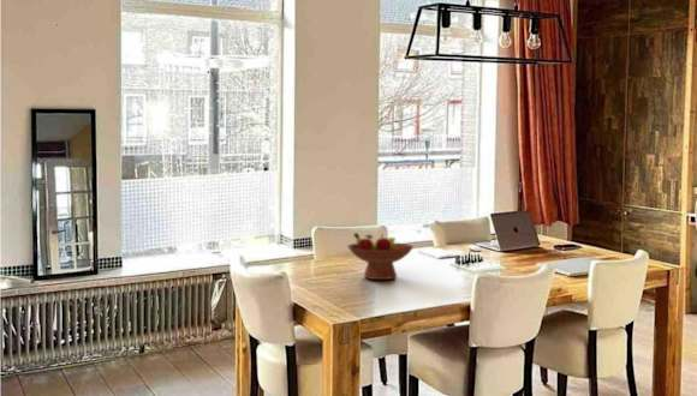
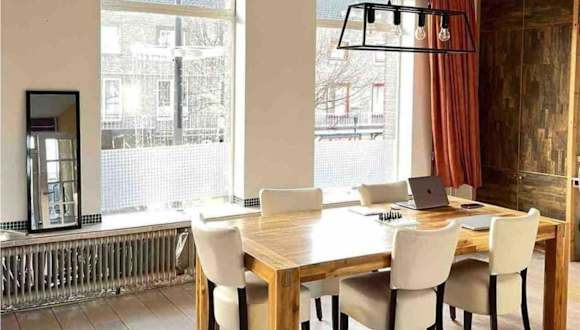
- fruit bowl [346,232,416,281]
